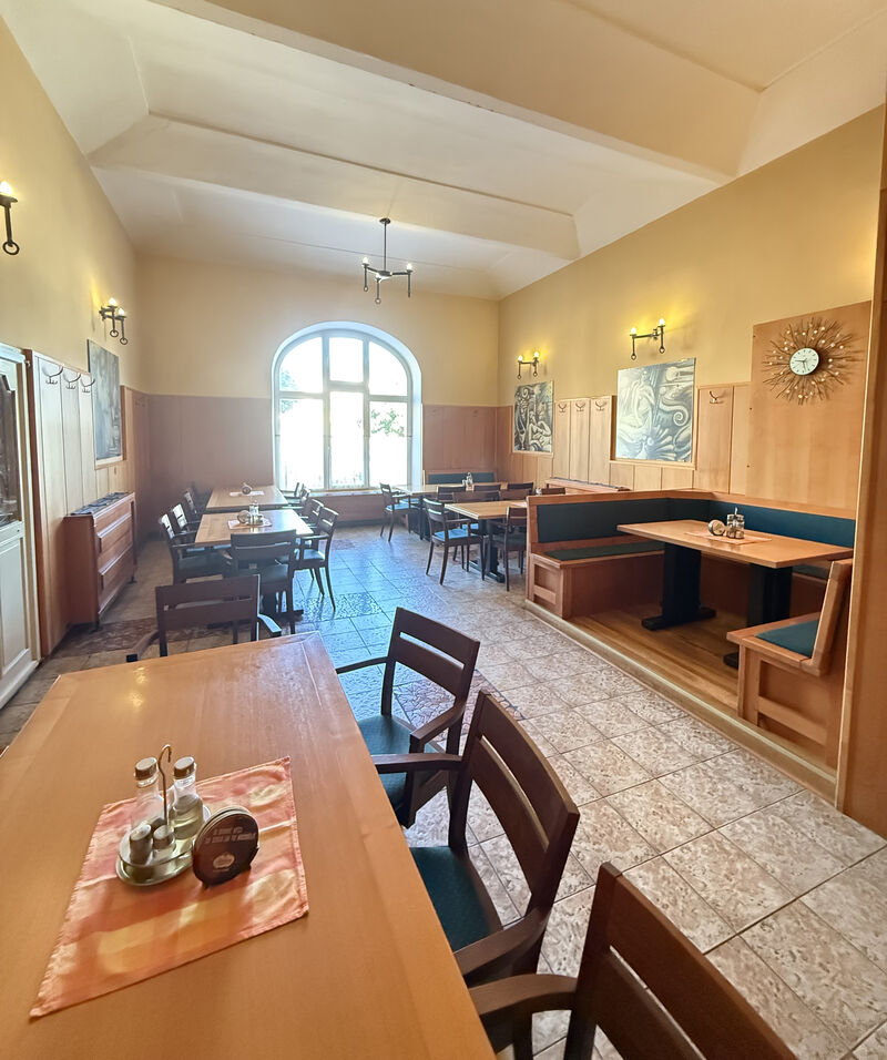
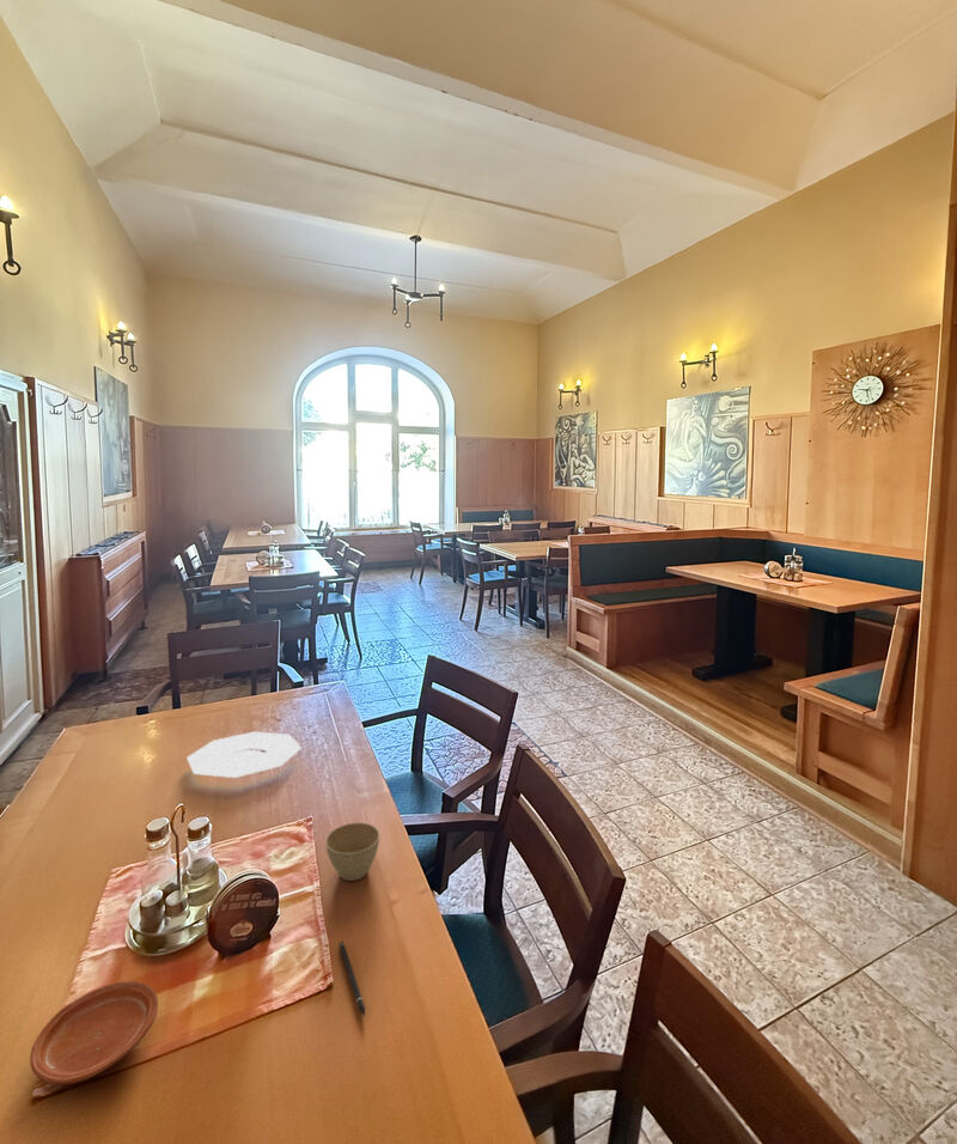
+ flower pot [324,821,380,882]
+ plate [29,980,159,1085]
+ plate [185,731,303,779]
+ pen [337,941,366,1018]
